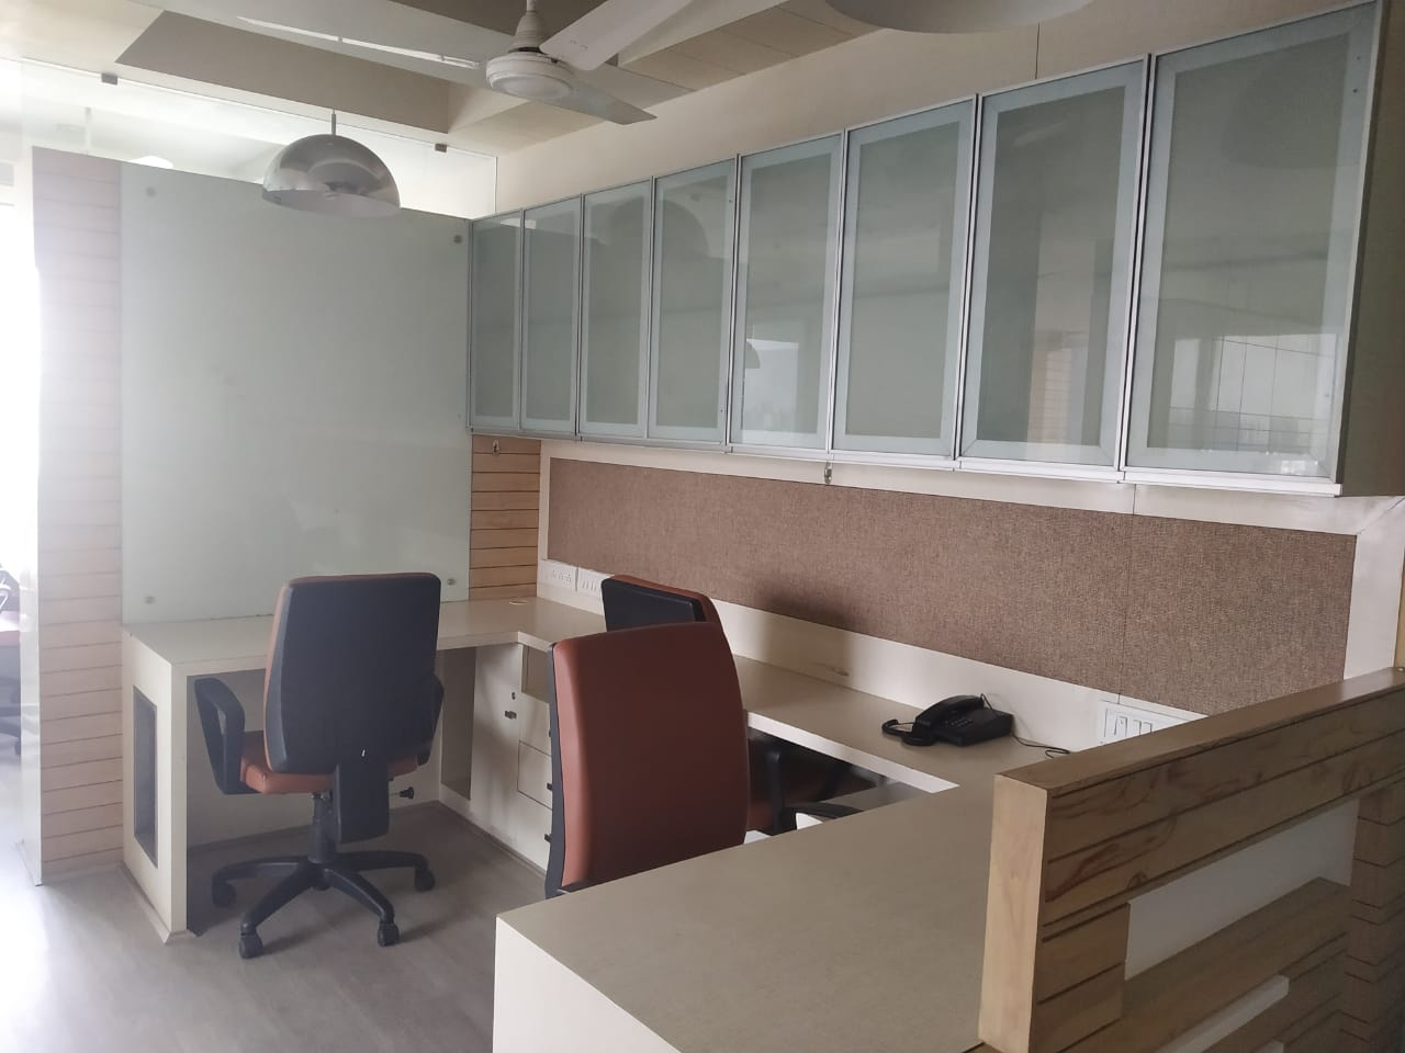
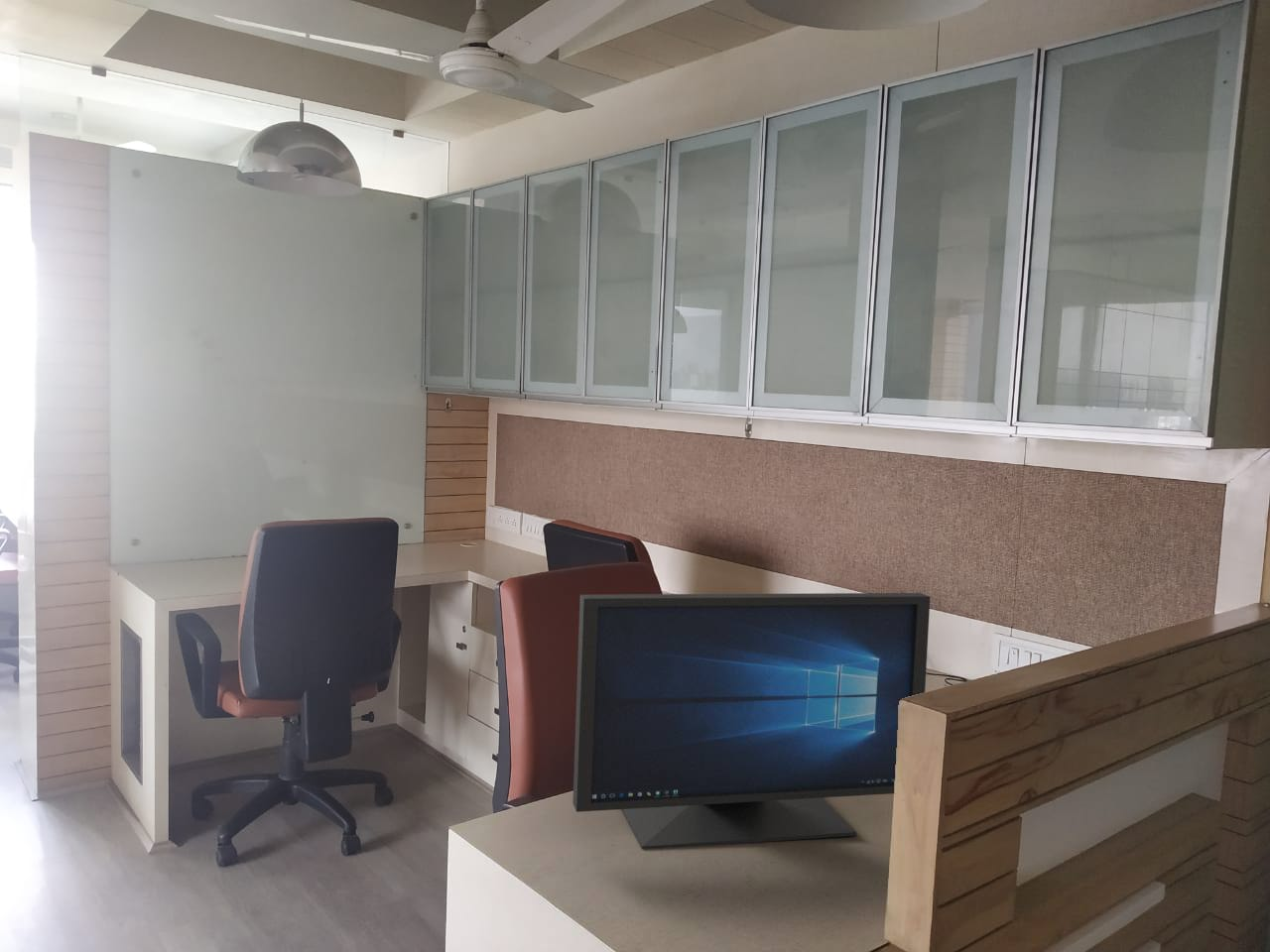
+ monitor [572,592,931,850]
